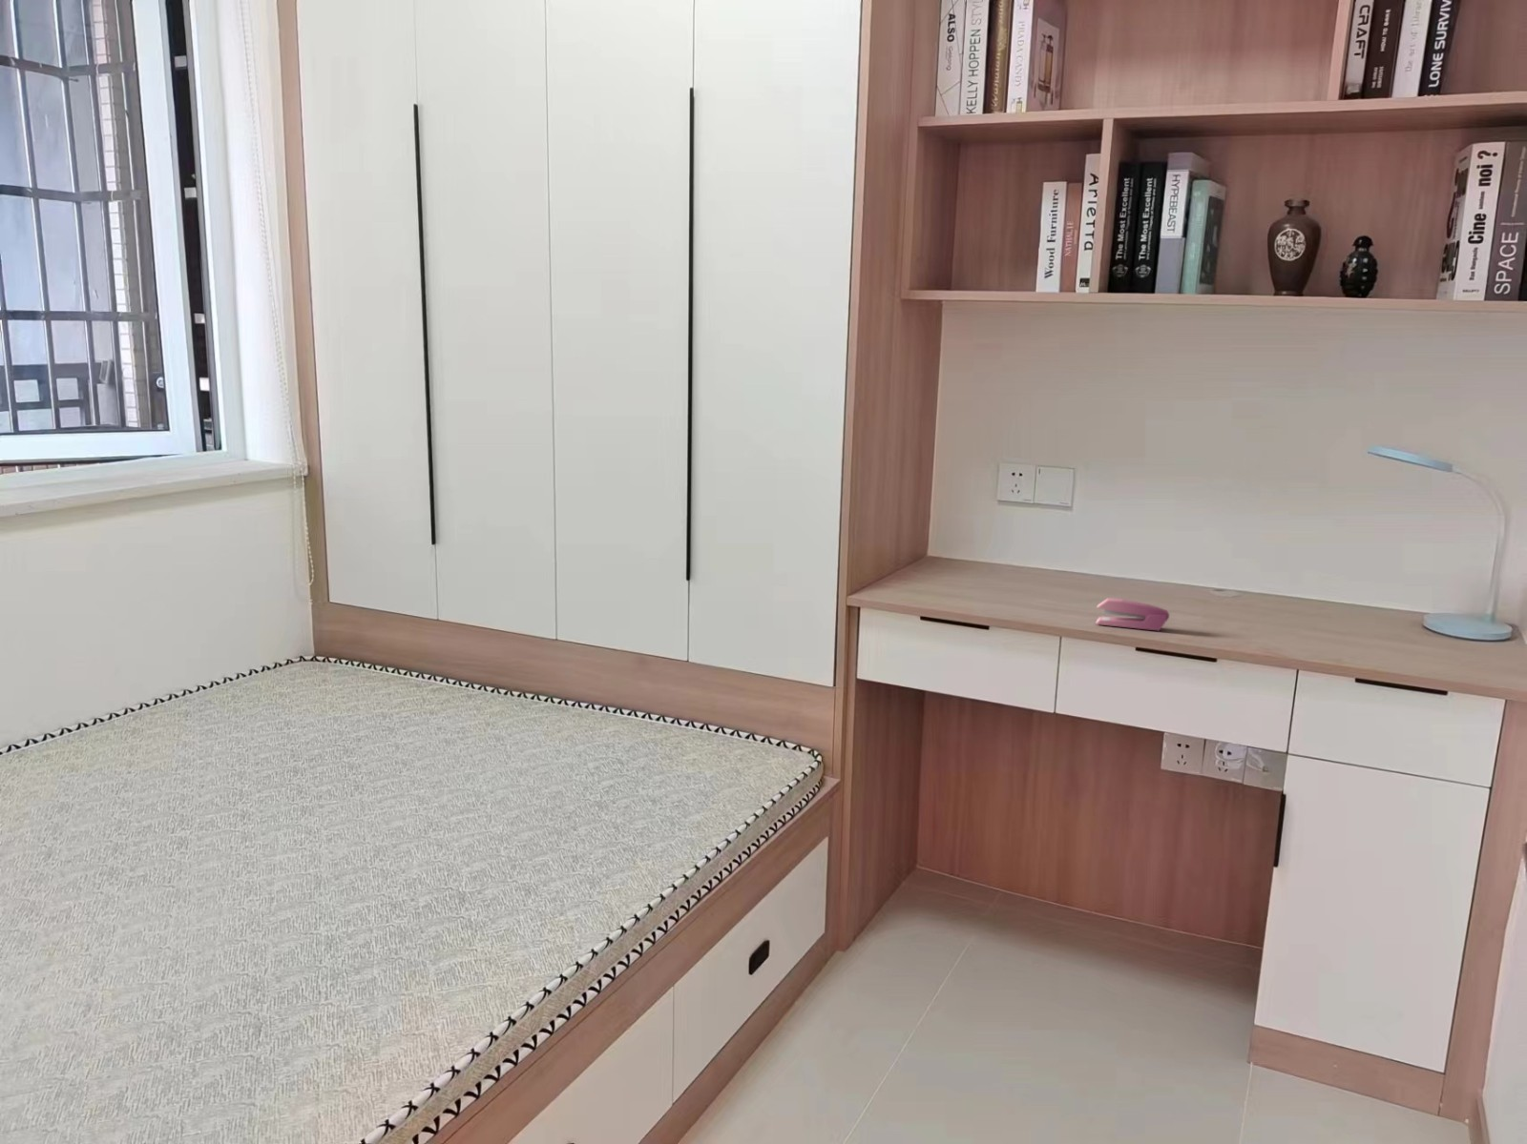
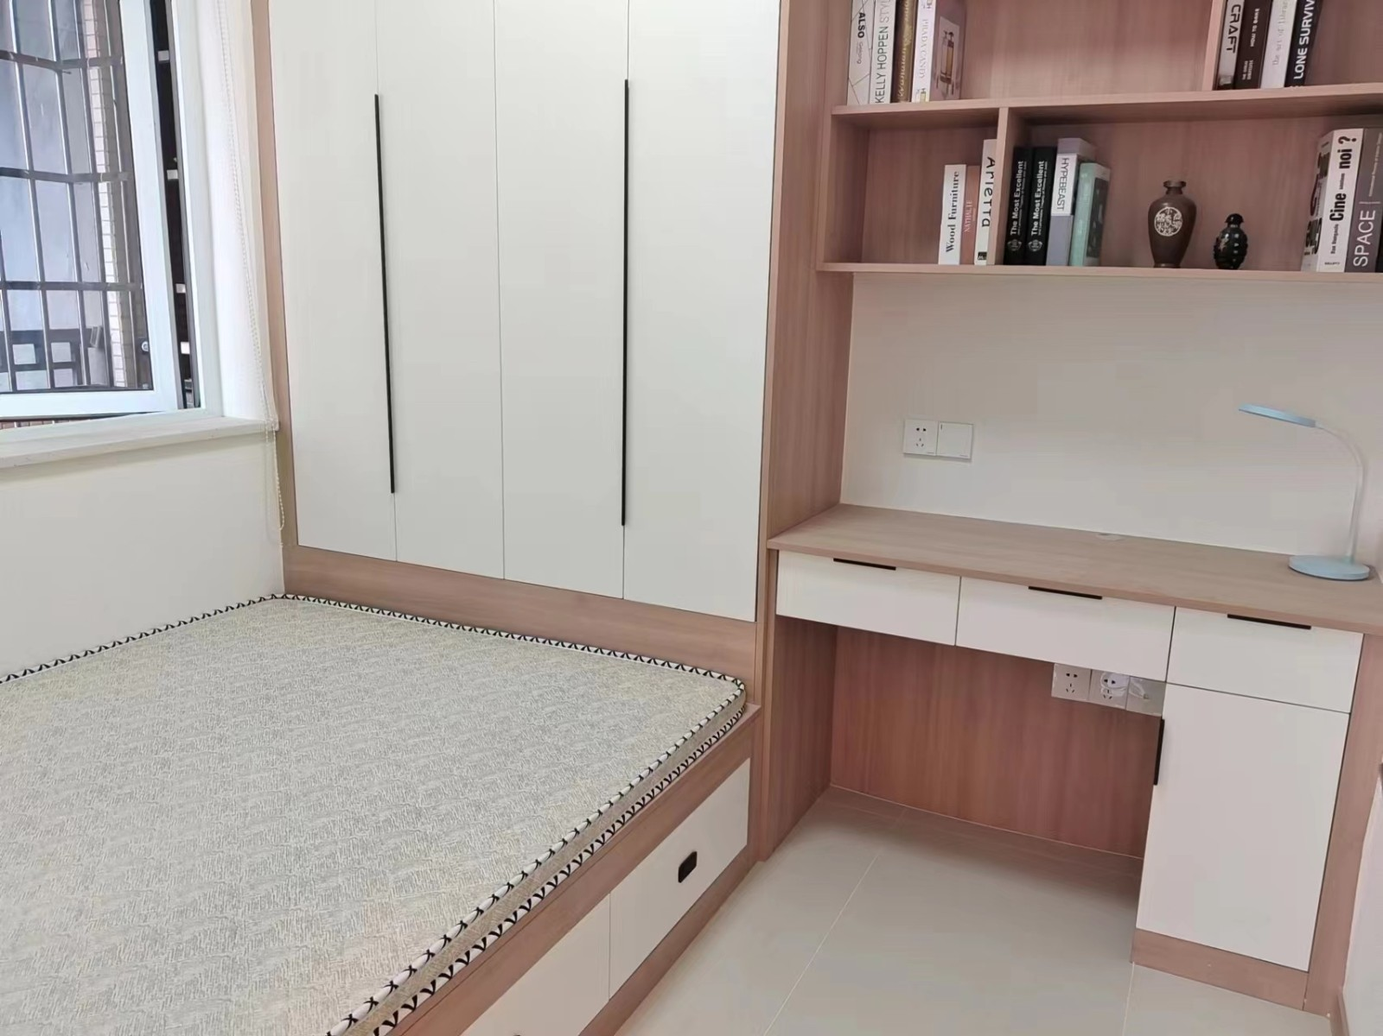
- stapler [1094,597,1170,631]
